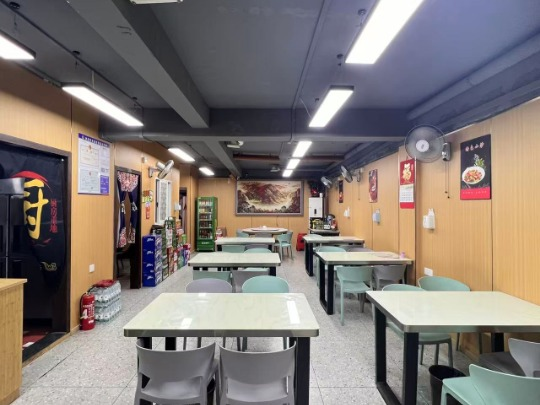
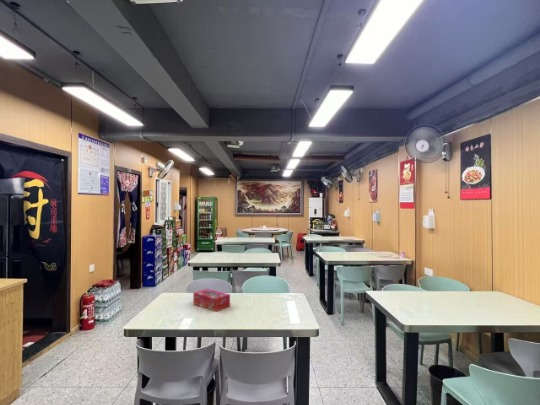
+ tissue box [192,288,231,312]
